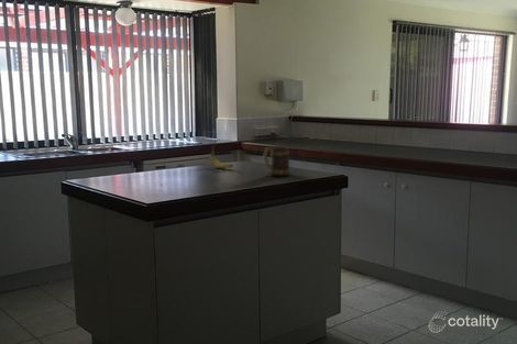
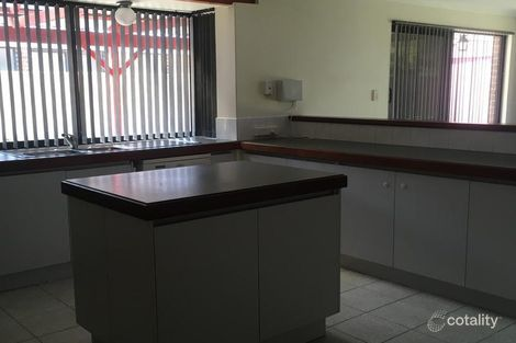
- banana [209,144,234,169]
- mug [263,145,292,177]
